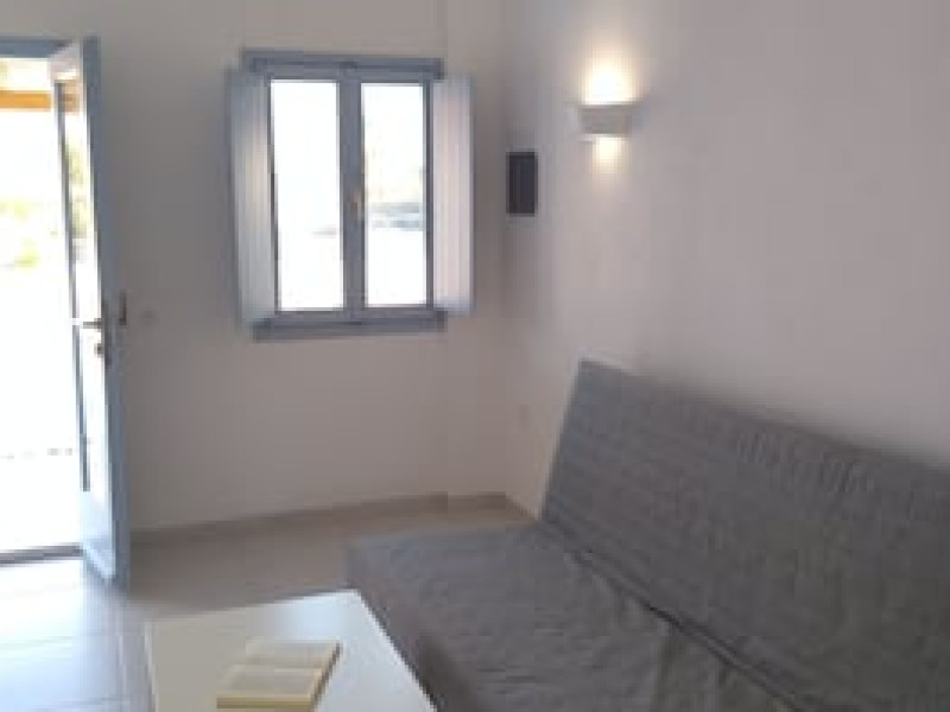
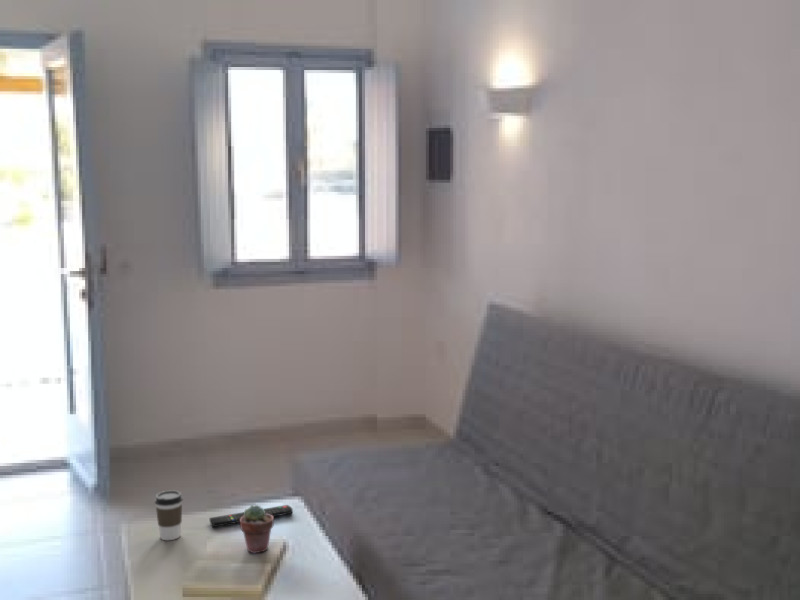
+ remote control [209,504,294,528]
+ coffee cup [154,489,184,541]
+ potted succulent [239,504,275,554]
